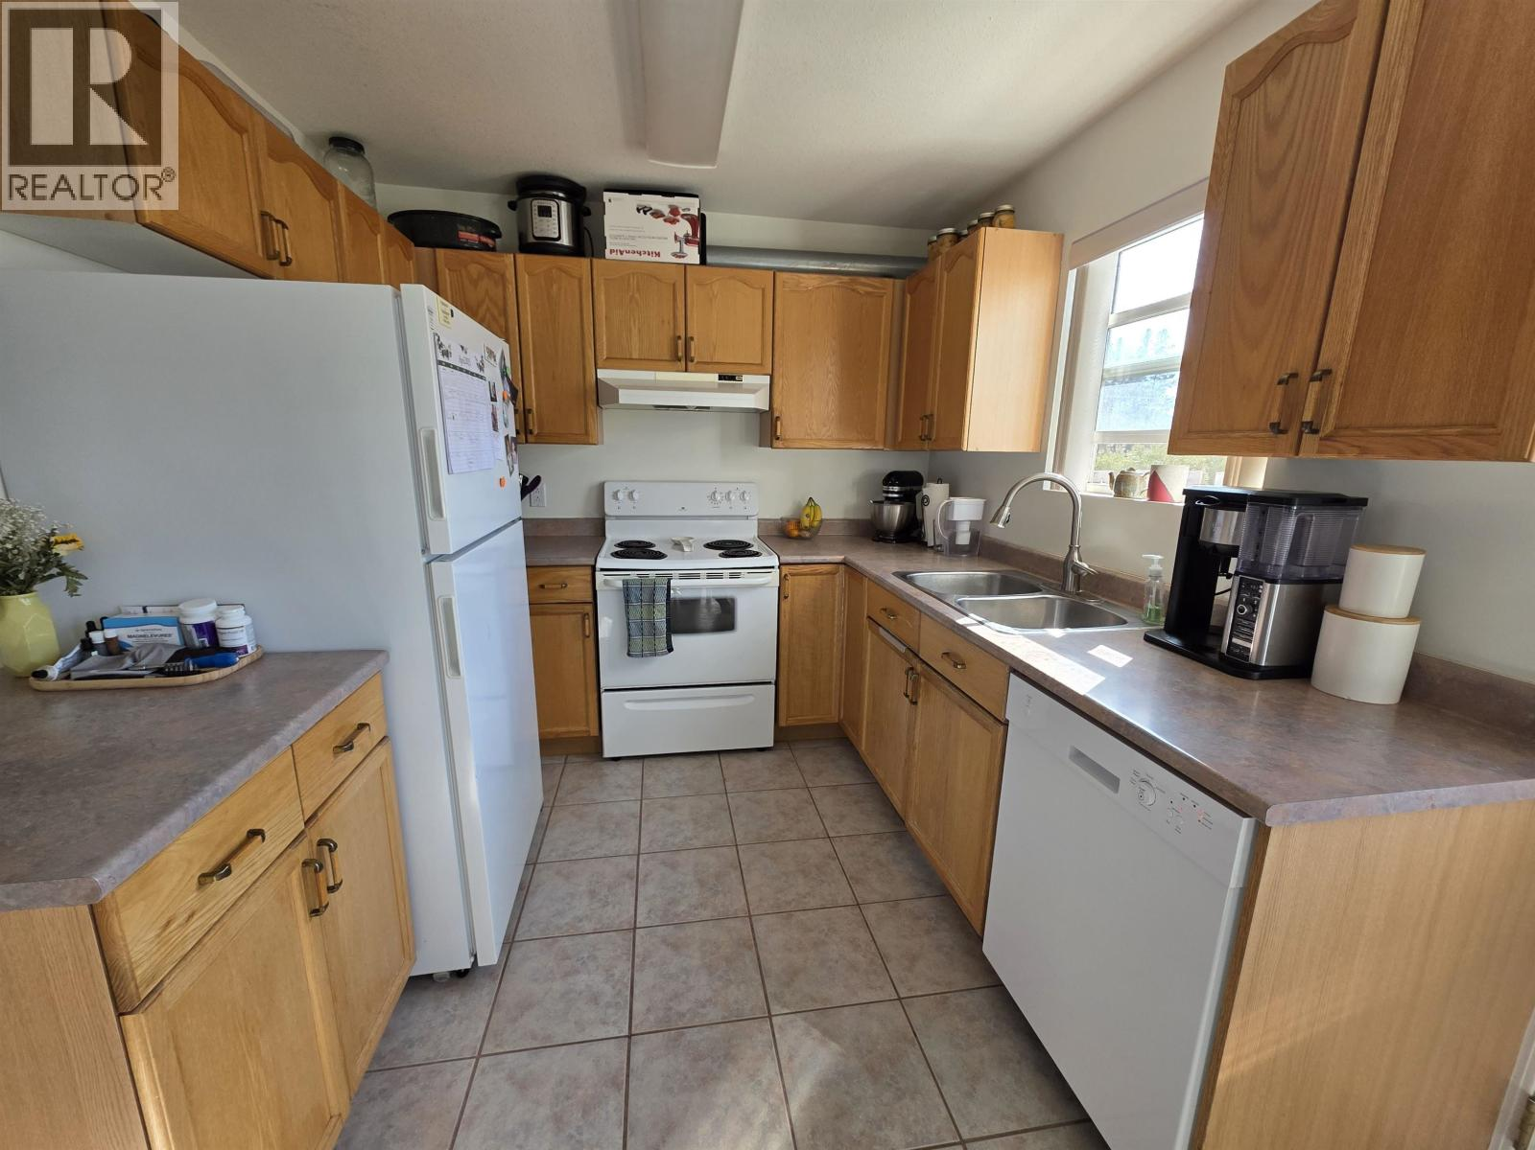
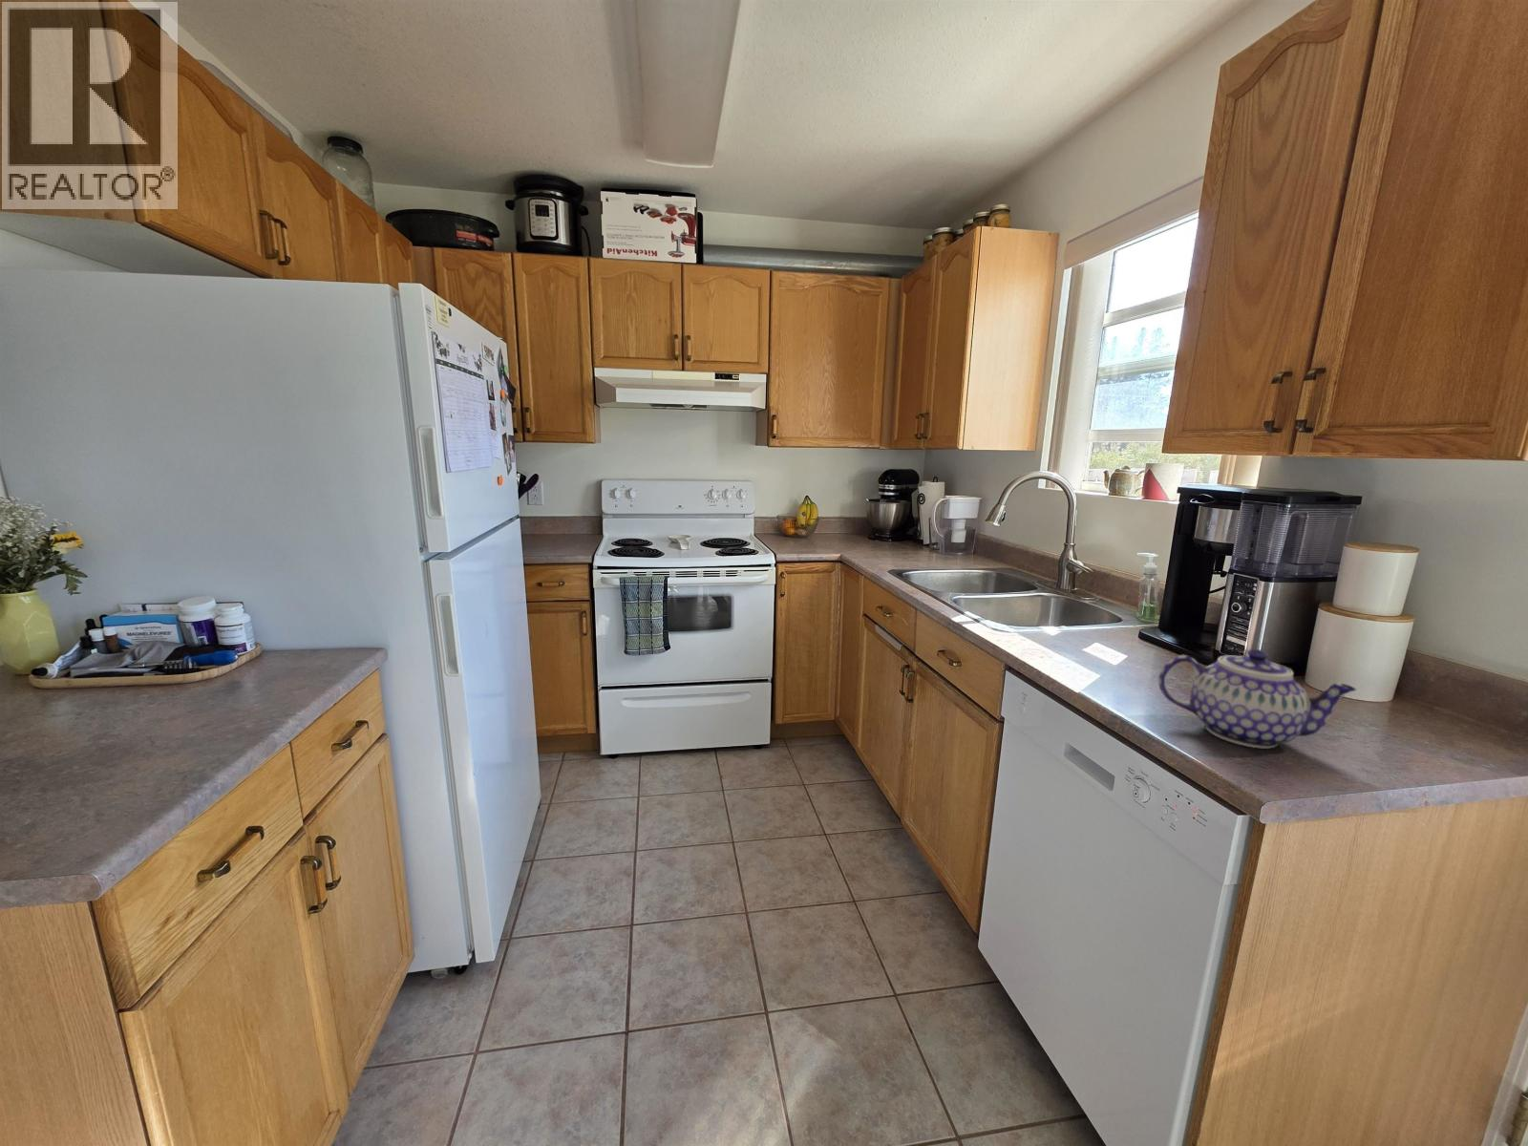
+ teapot [1157,649,1357,750]
